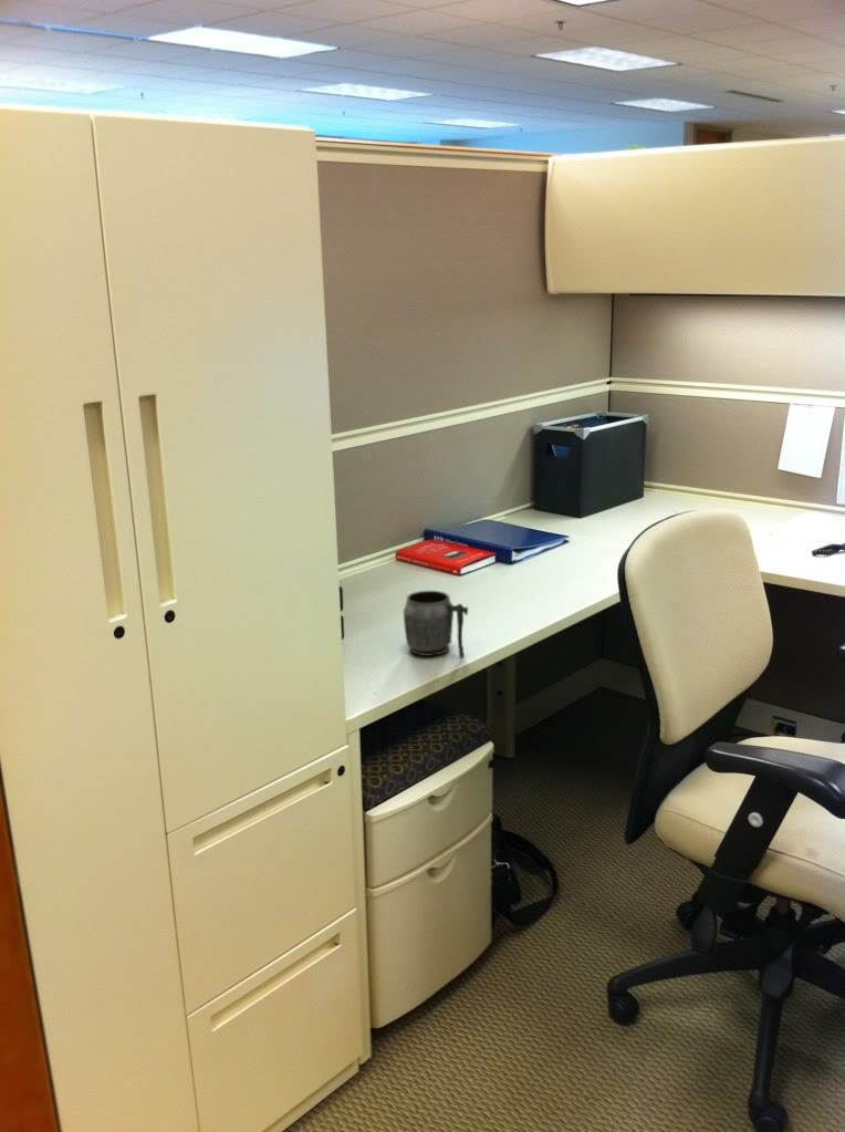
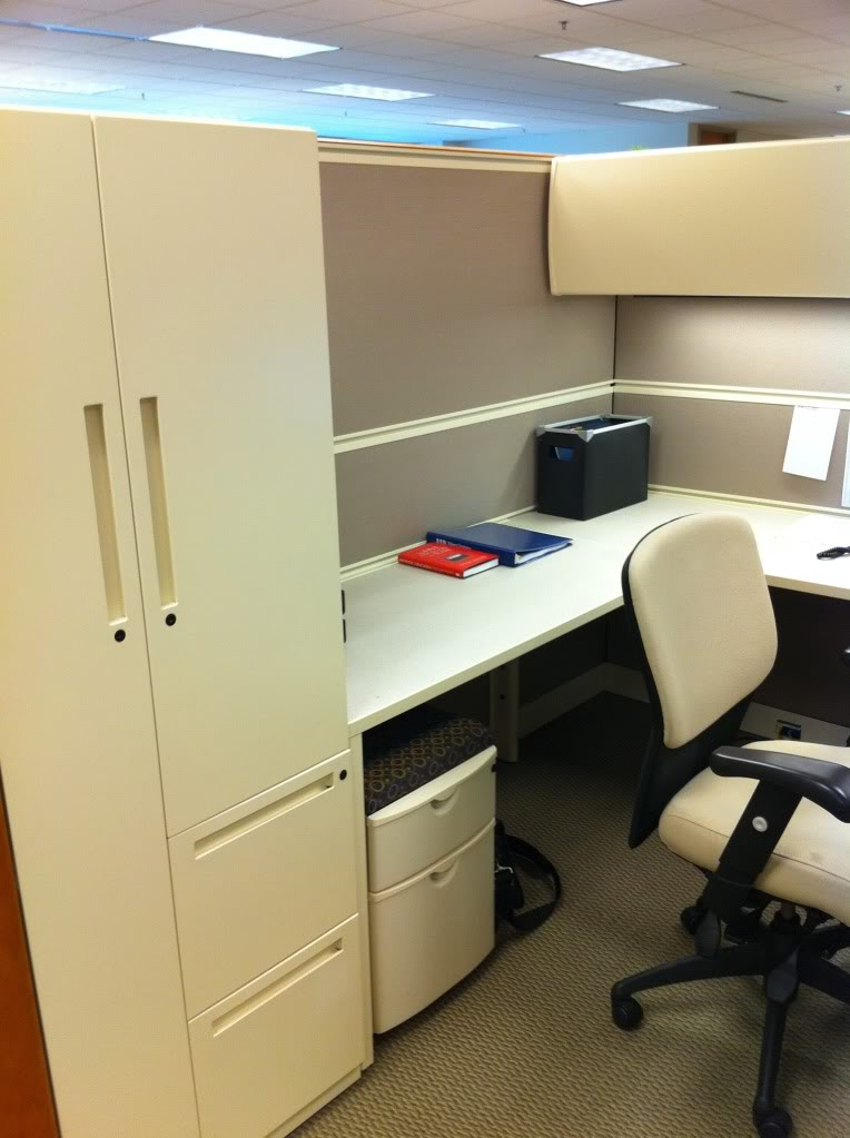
- mug [403,590,469,658]
